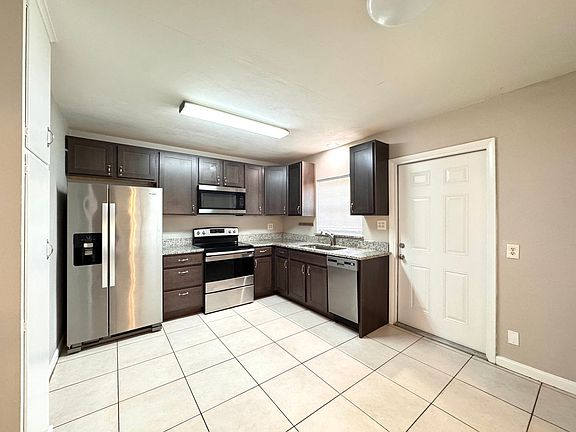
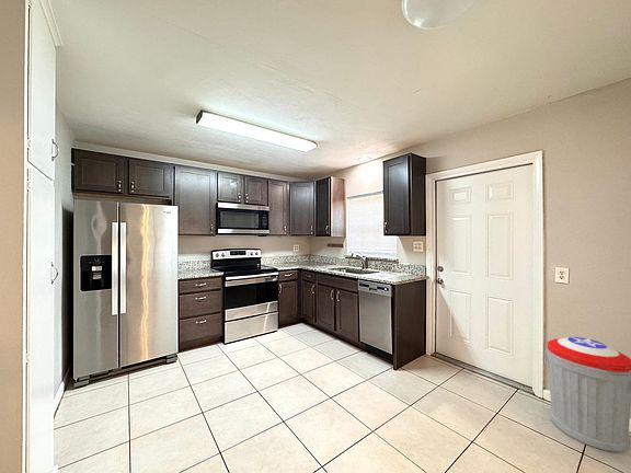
+ trash can [543,336,631,453]
